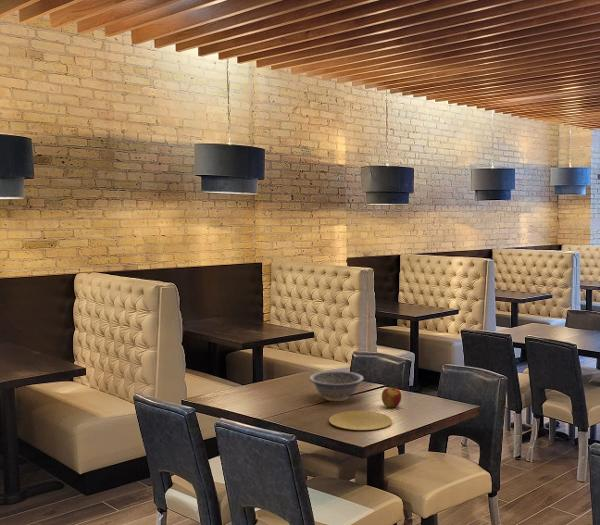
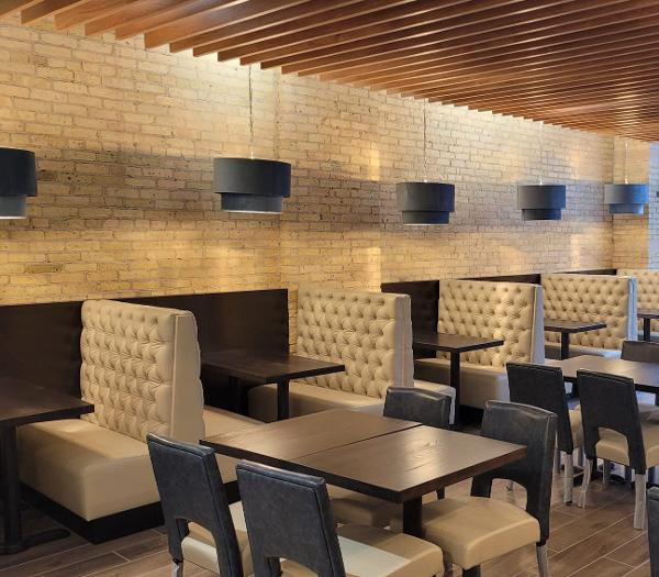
- apple [381,386,402,409]
- plate [328,410,393,431]
- decorative bowl [308,370,365,402]
